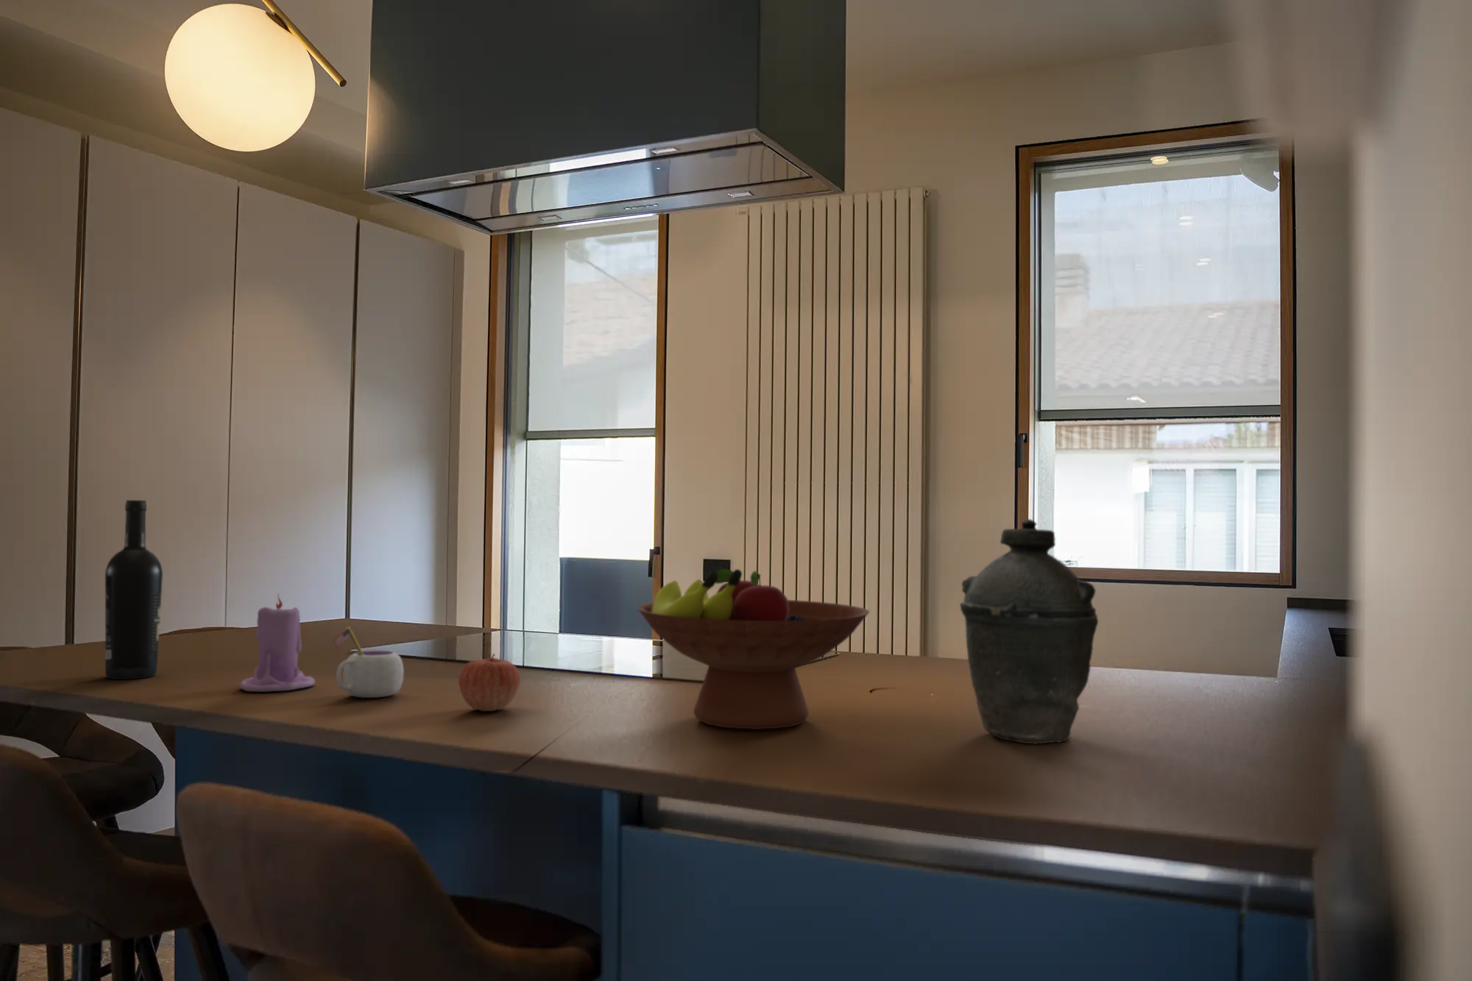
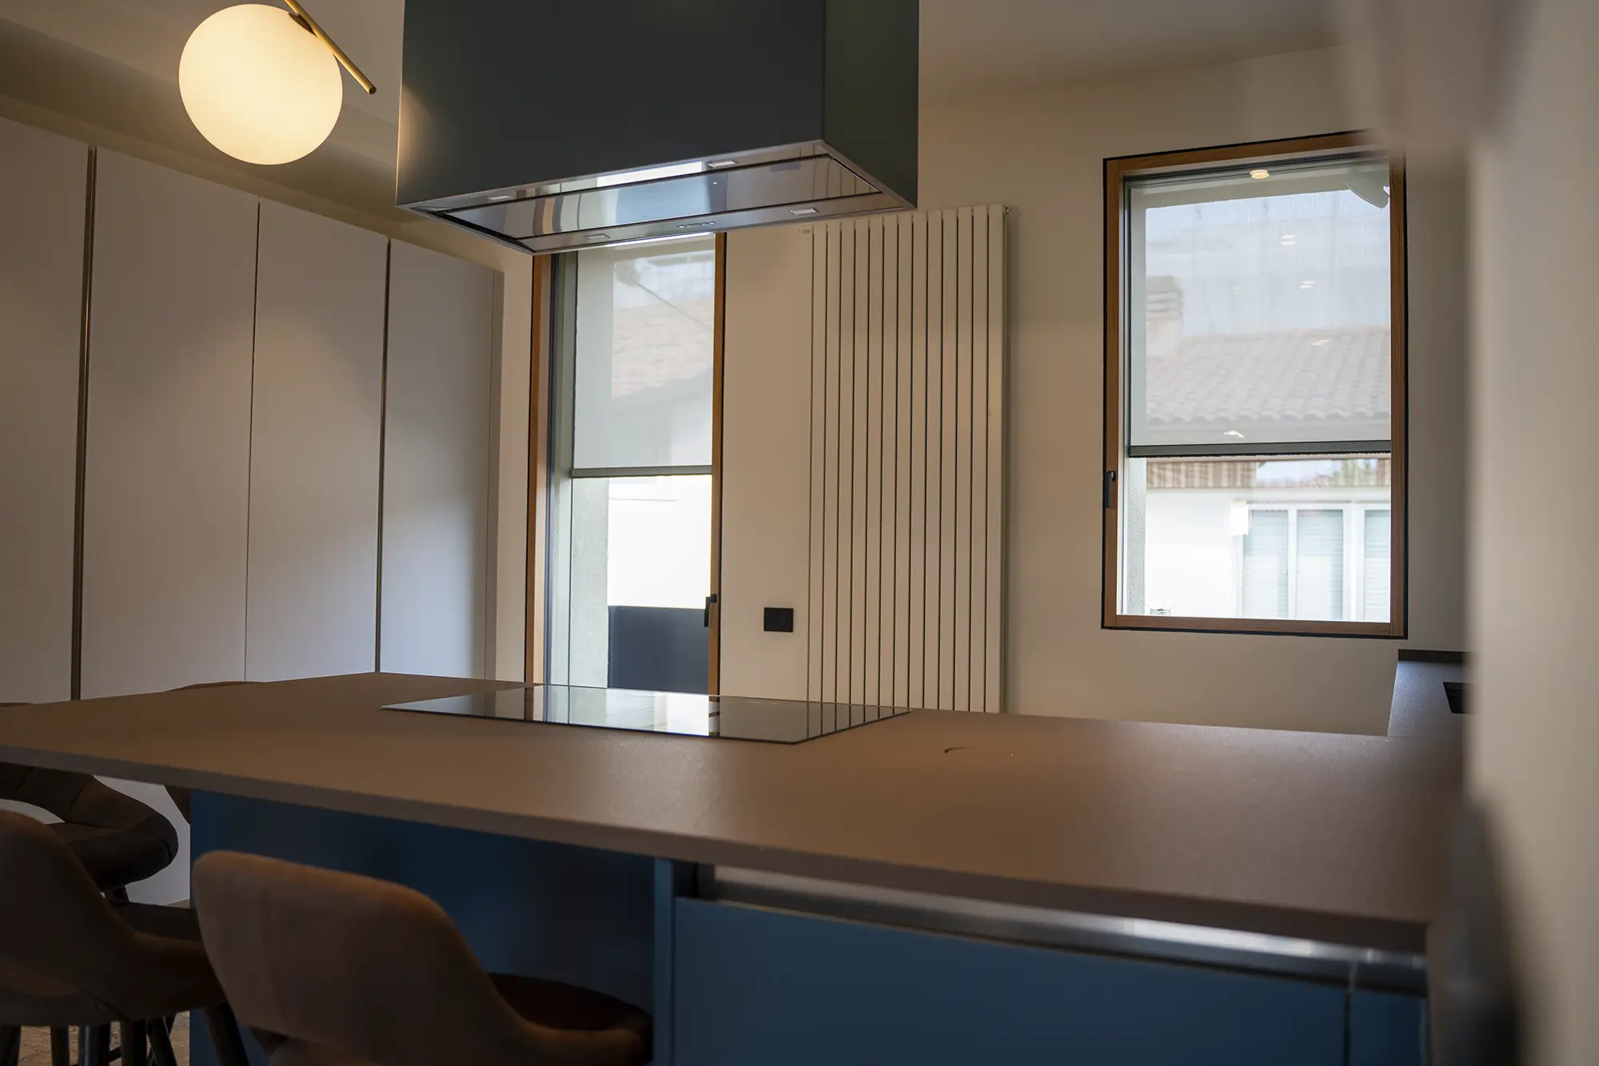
- wine bottle [104,499,163,680]
- apple [458,653,521,712]
- kettle [959,519,1099,745]
- fruit bowl [636,568,871,730]
- mug [333,626,404,699]
- candle [239,592,315,693]
